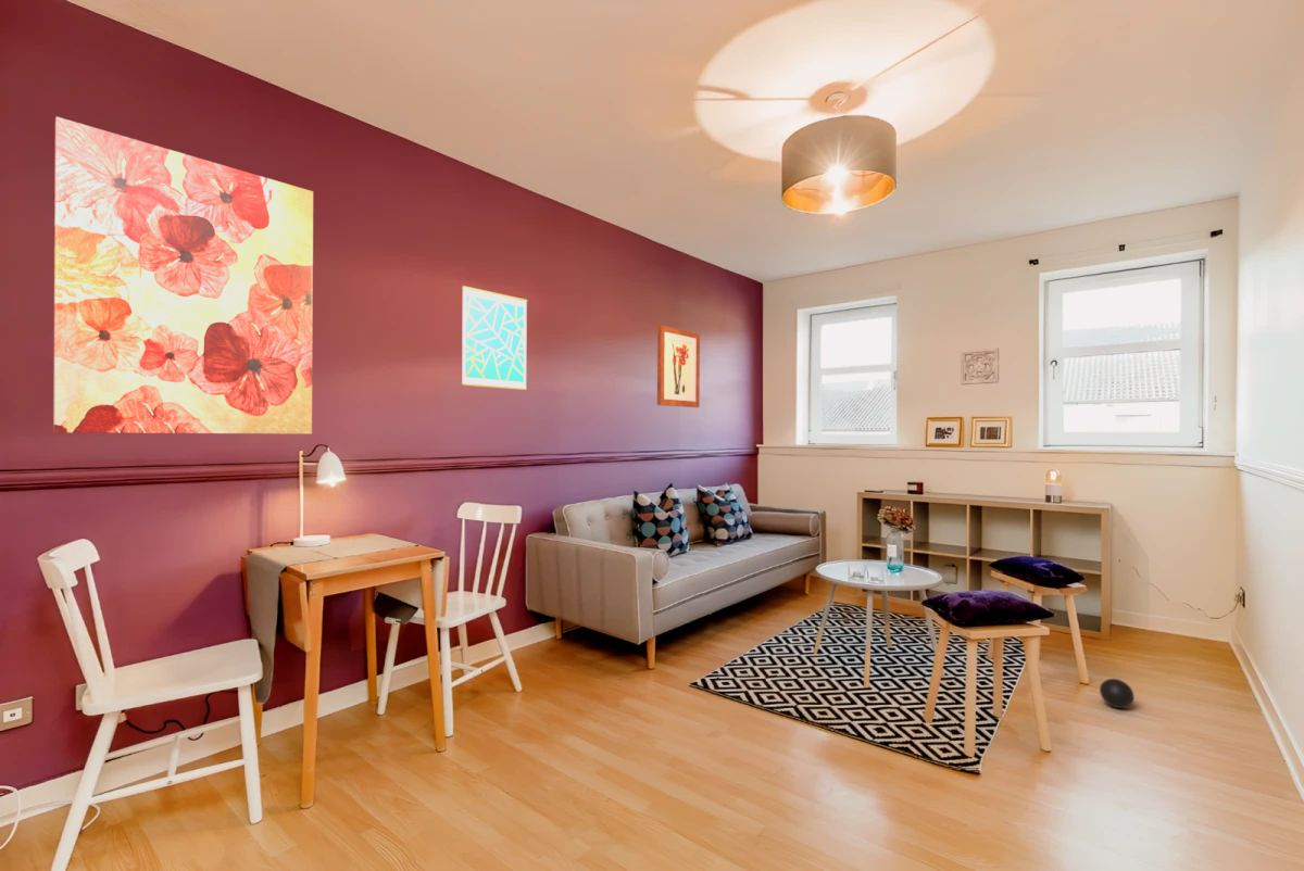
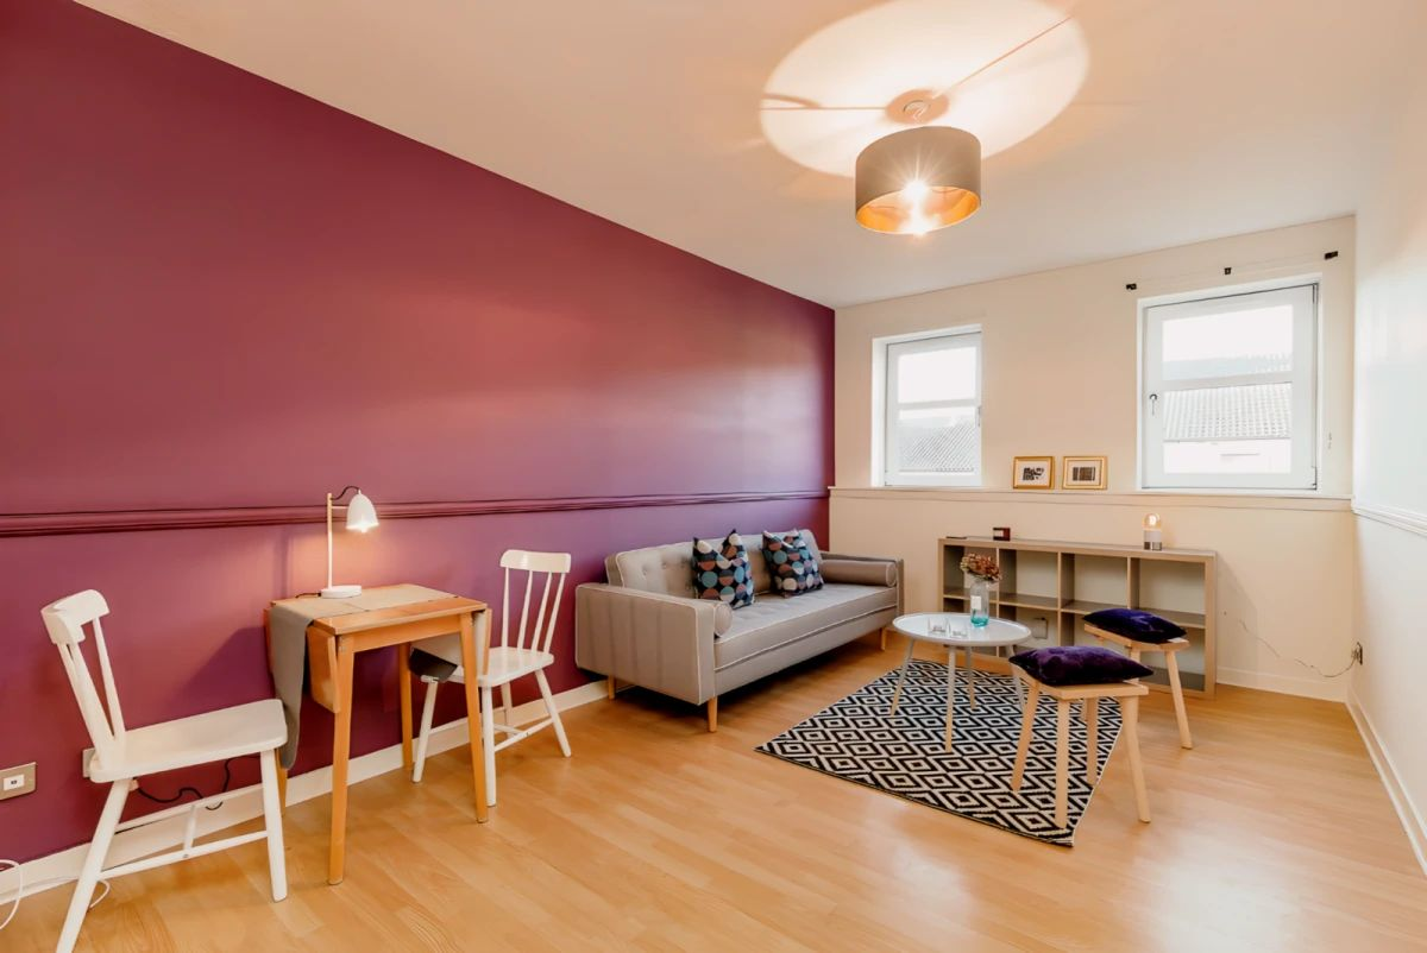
- wall art [656,324,701,408]
- ball [1099,678,1136,709]
- wall ornament [960,348,1000,386]
- wall art [461,285,528,391]
- wall art [52,116,314,436]
